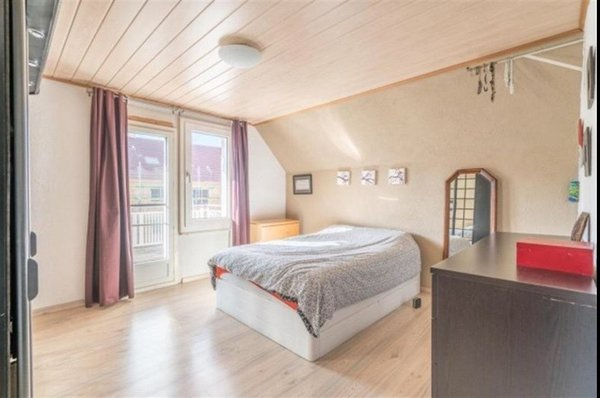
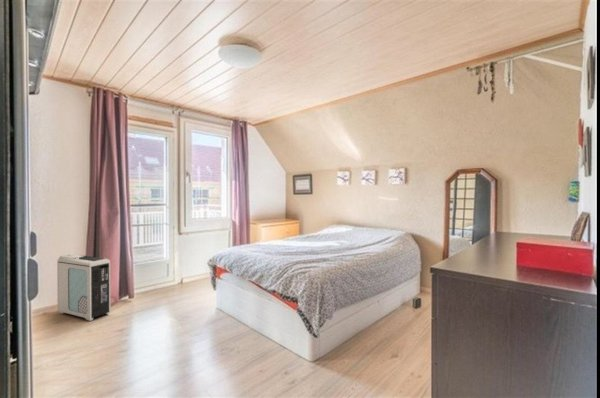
+ air purifier [56,253,112,322]
